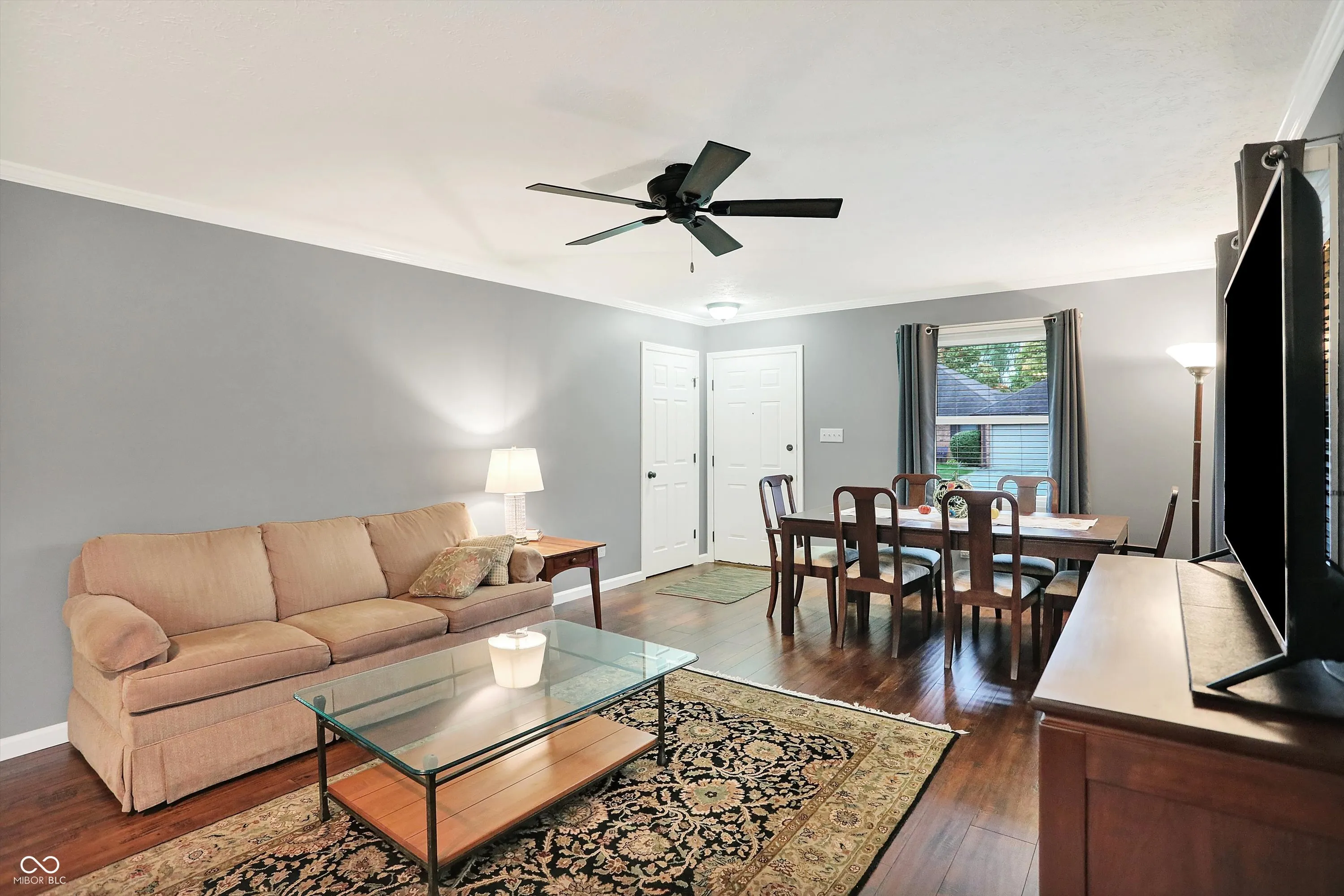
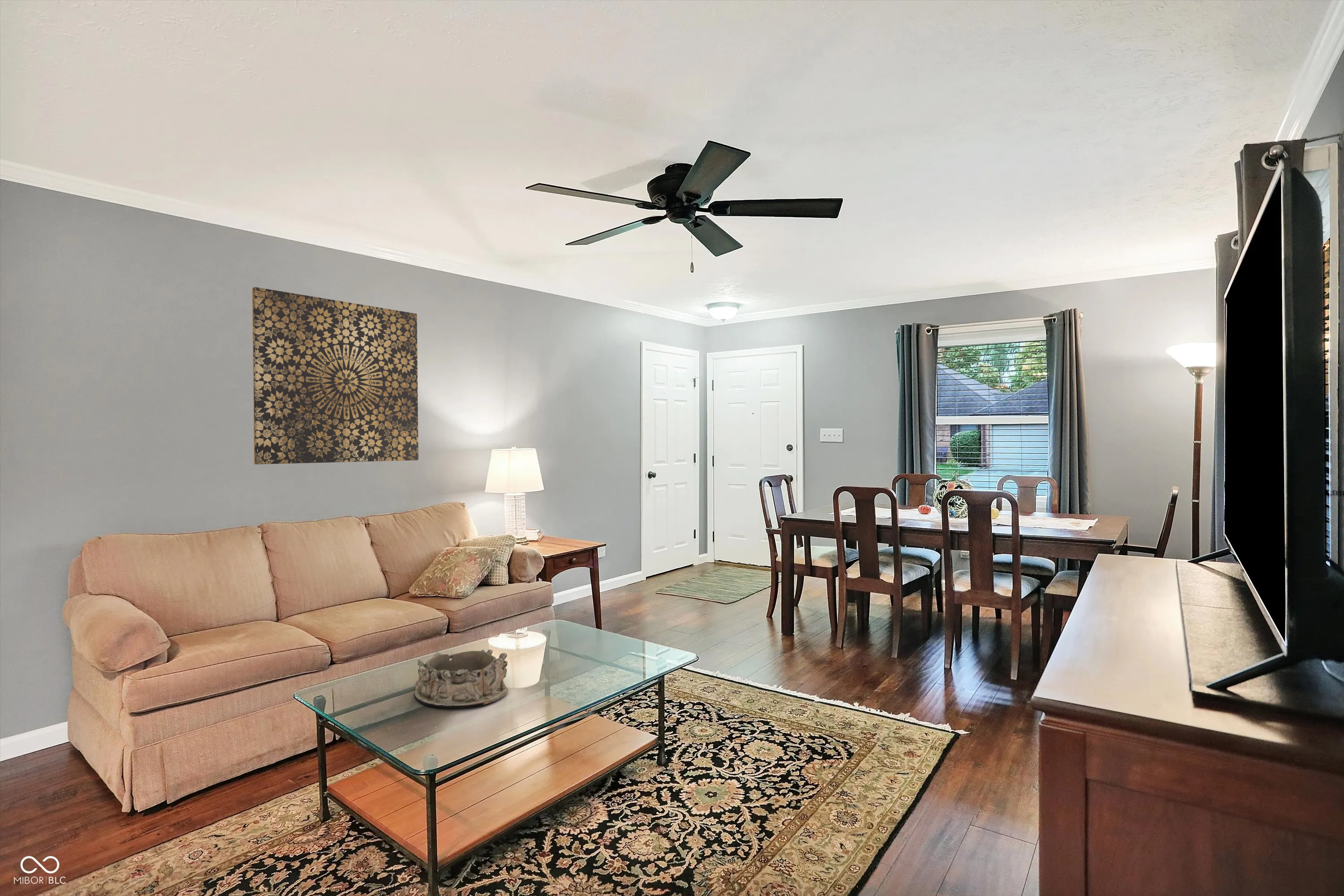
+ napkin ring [414,649,508,708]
+ wall art [252,287,419,465]
